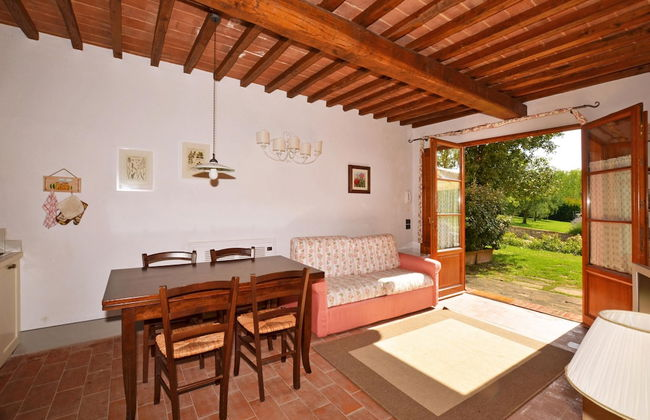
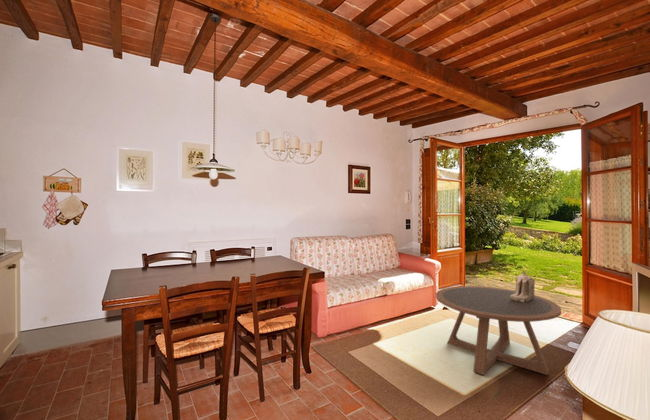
+ coffee table [435,285,562,376]
+ decorative box [510,270,536,302]
